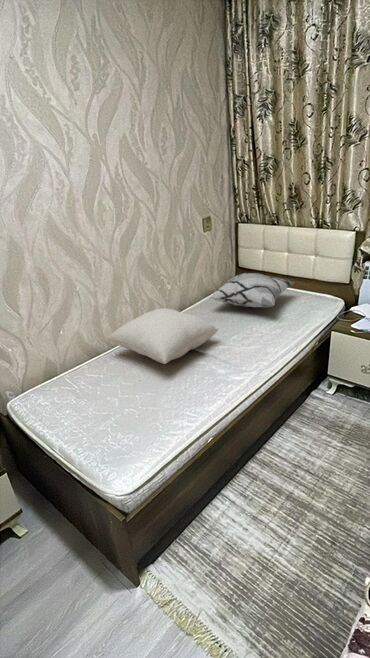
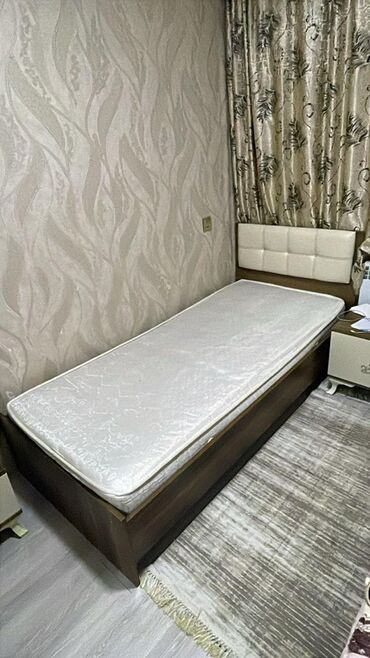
- pillow [108,307,219,365]
- decorative pillow [210,272,294,309]
